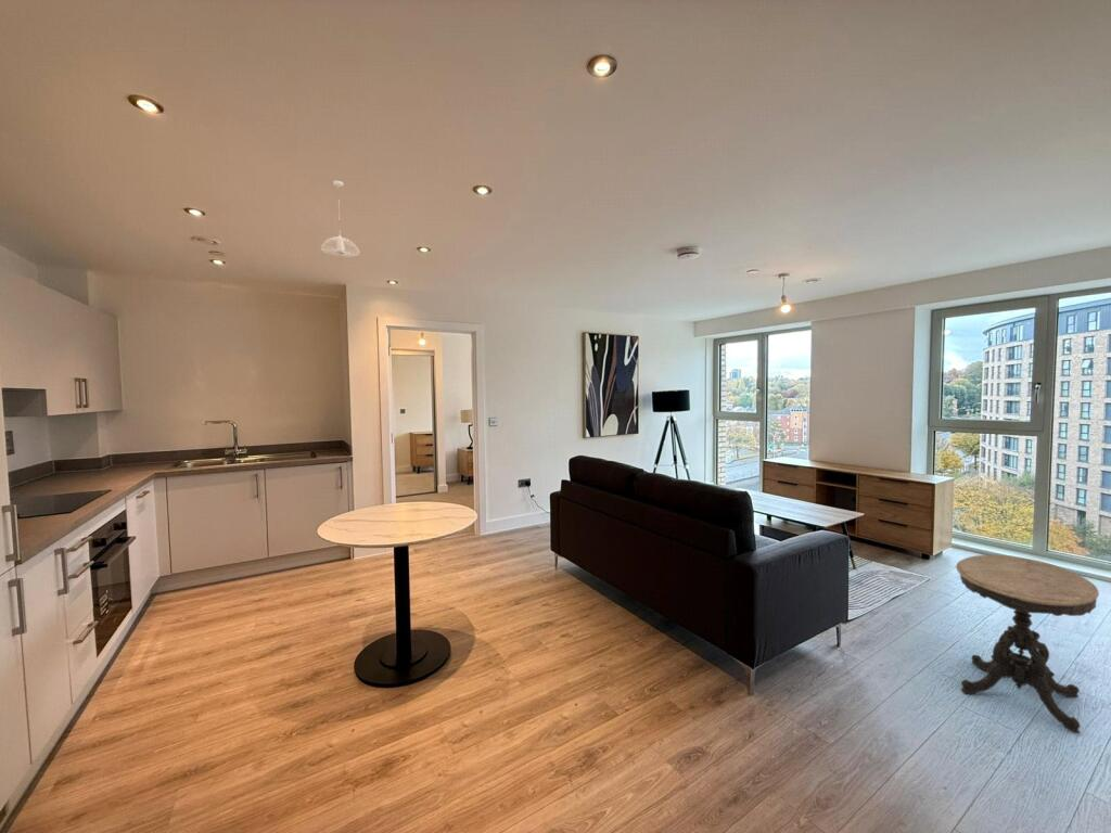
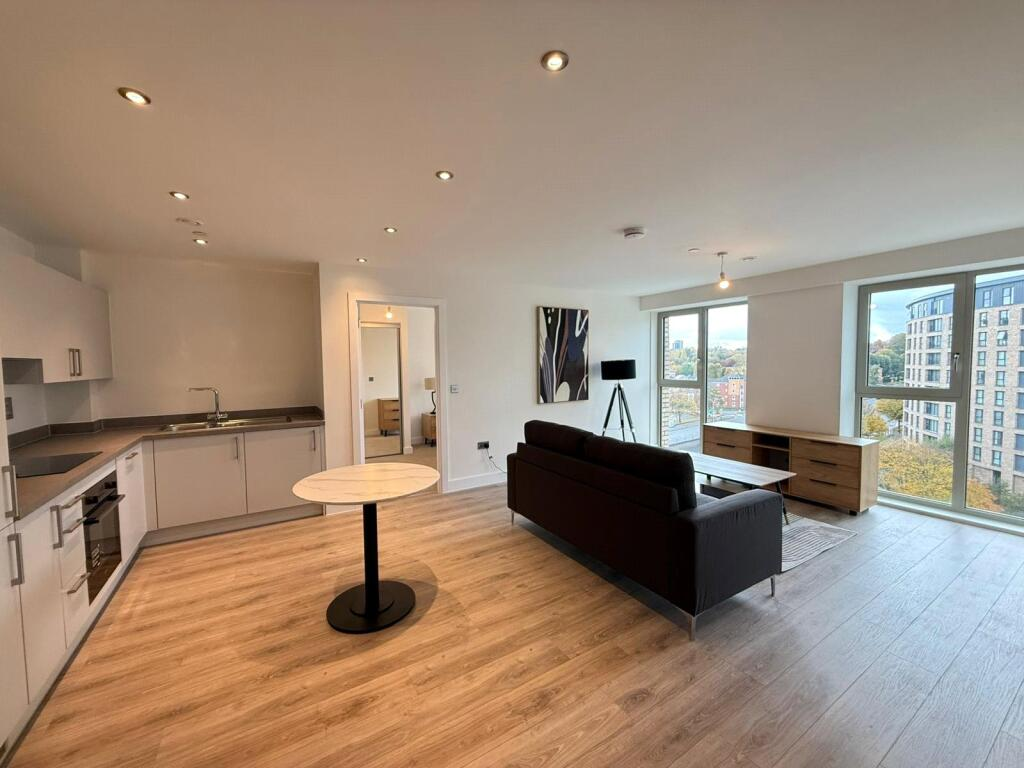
- pendant light [320,180,360,258]
- side table [955,554,1100,734]
